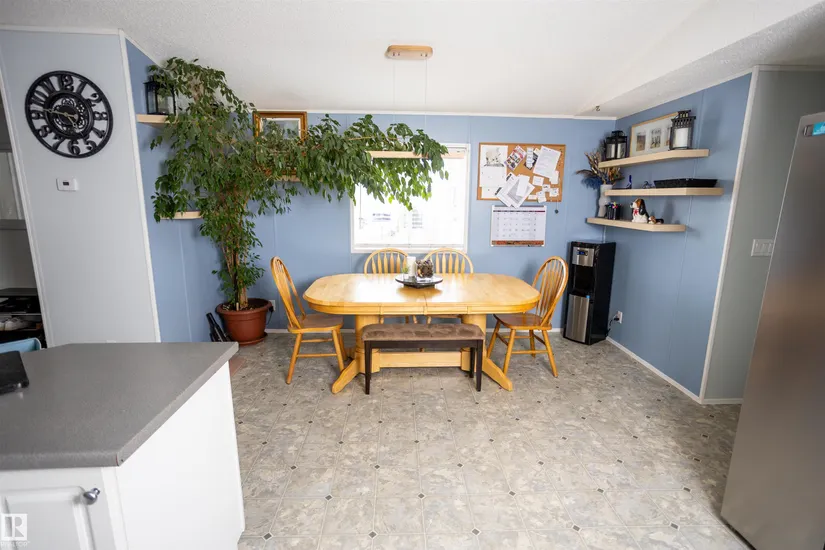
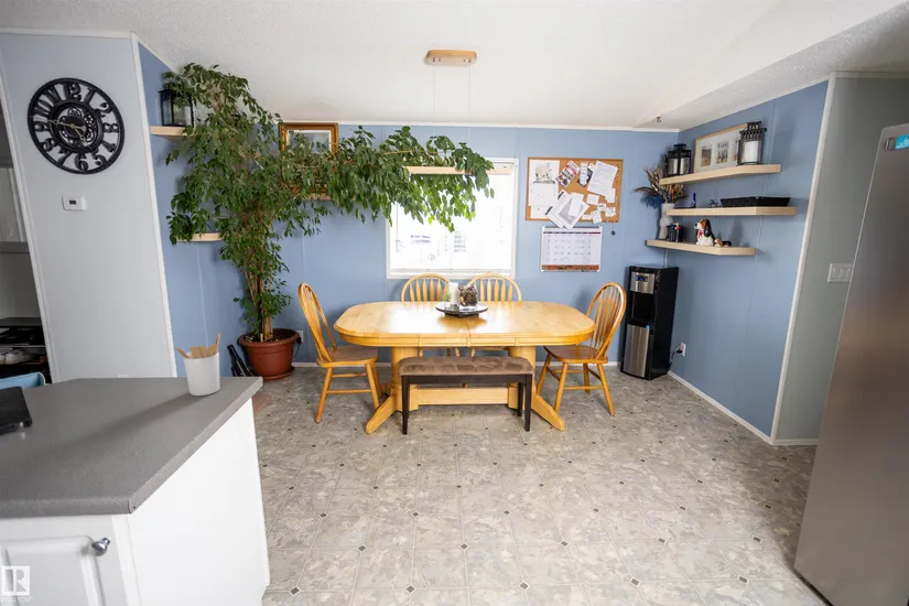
+ utensil holder [174,333,221,397]
